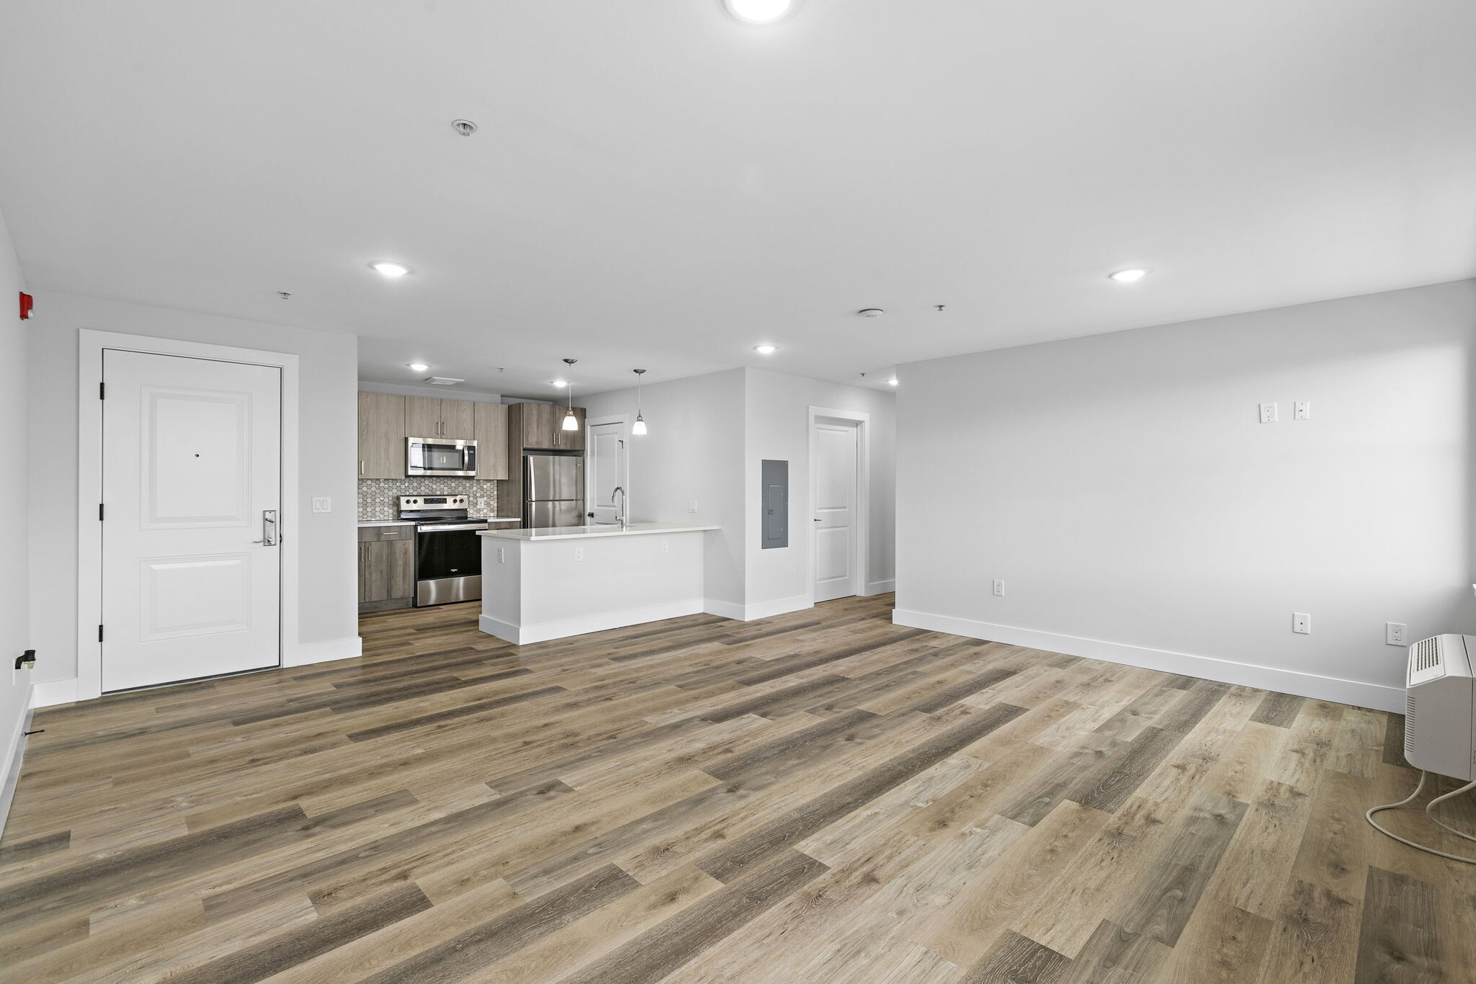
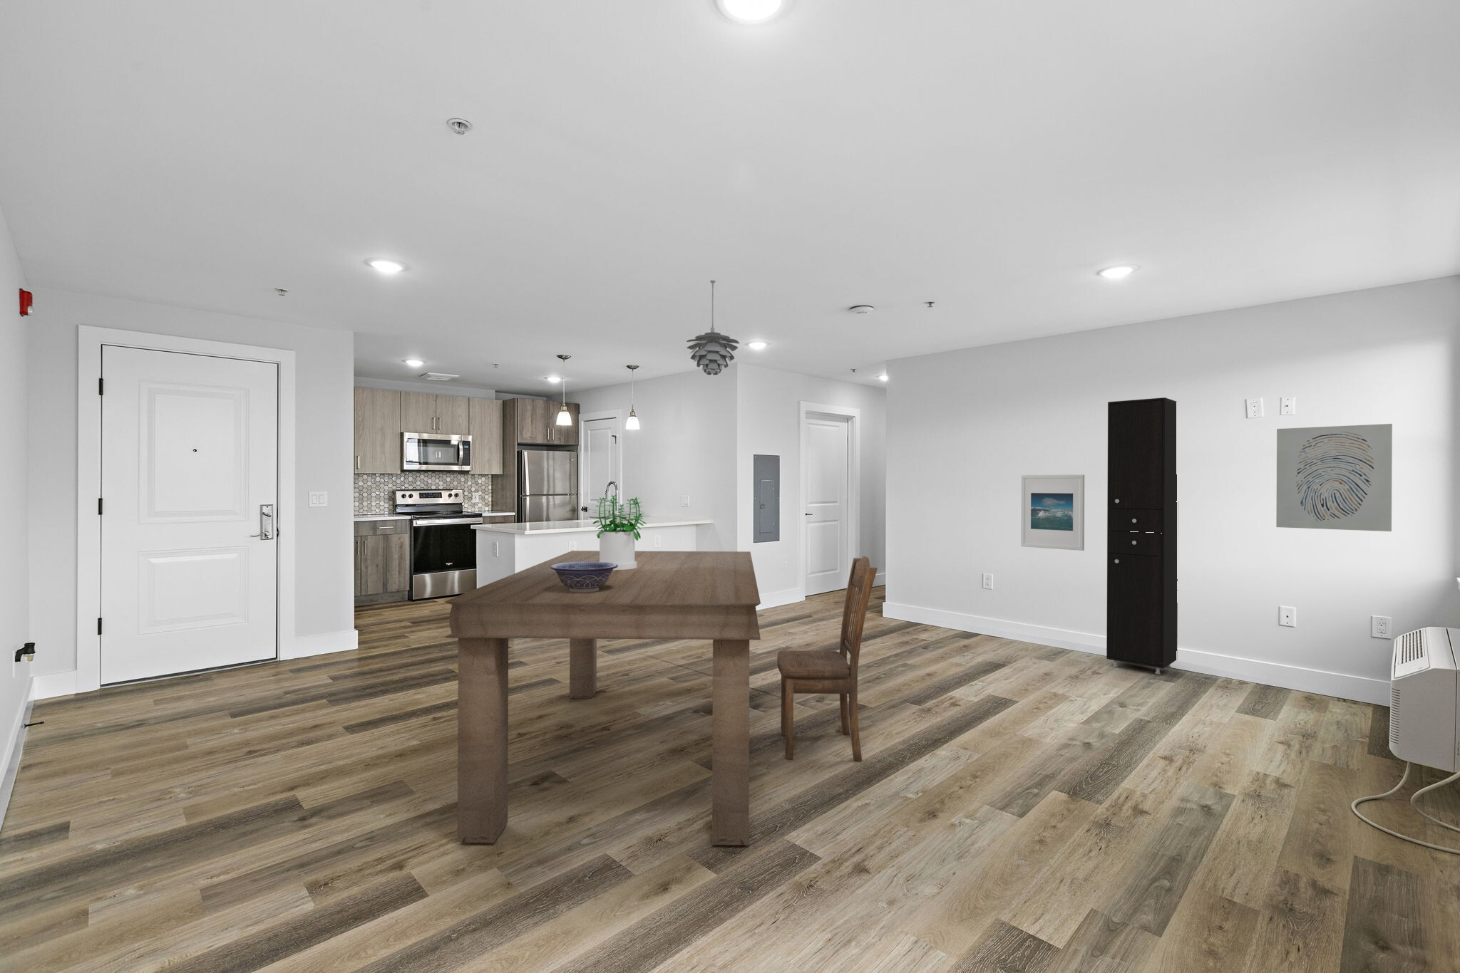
+ decorative bowl [551,563,618,593]
+ dining table [443,549,762,846]
+ cabinet [1106,396,1179,675]
+ pendant light [685,280,740,376]
+ dining chair [777,556,878,761]
+ wall art [1275,424,1393,532]
+ potted plant [592,494,647,570]
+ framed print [1020,475,1085,552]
